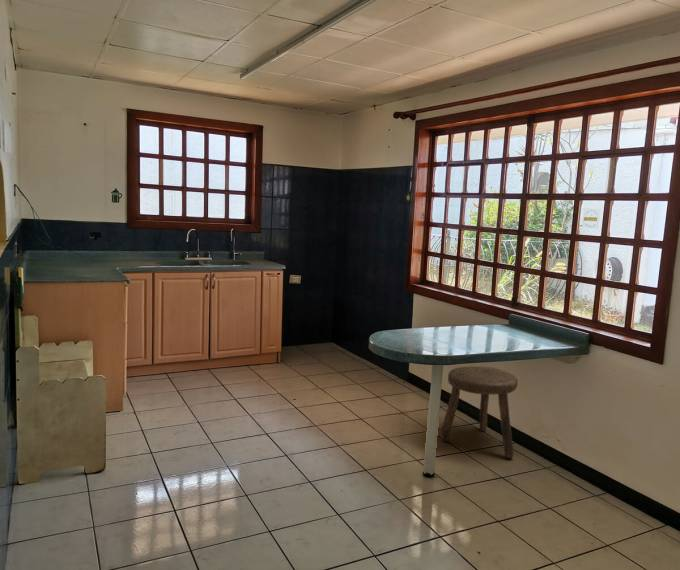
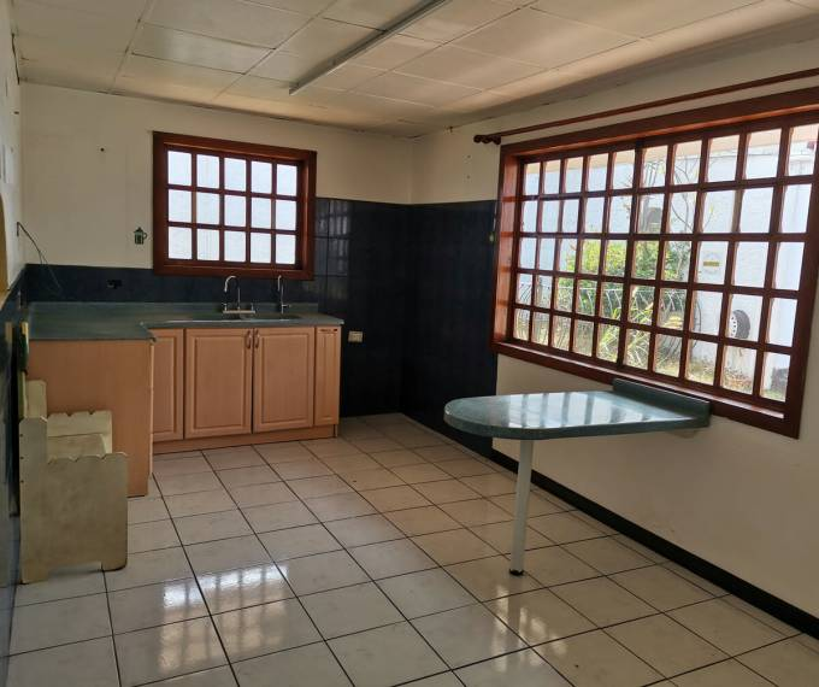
- stool [441,366,519,459]
